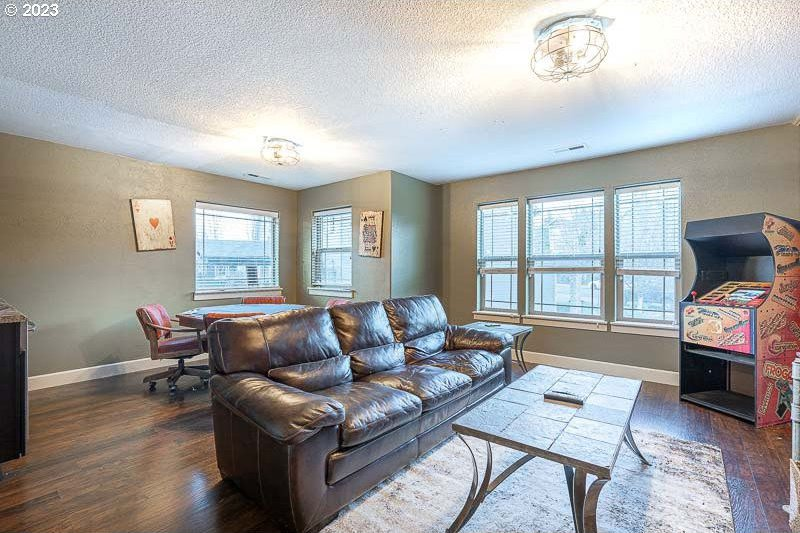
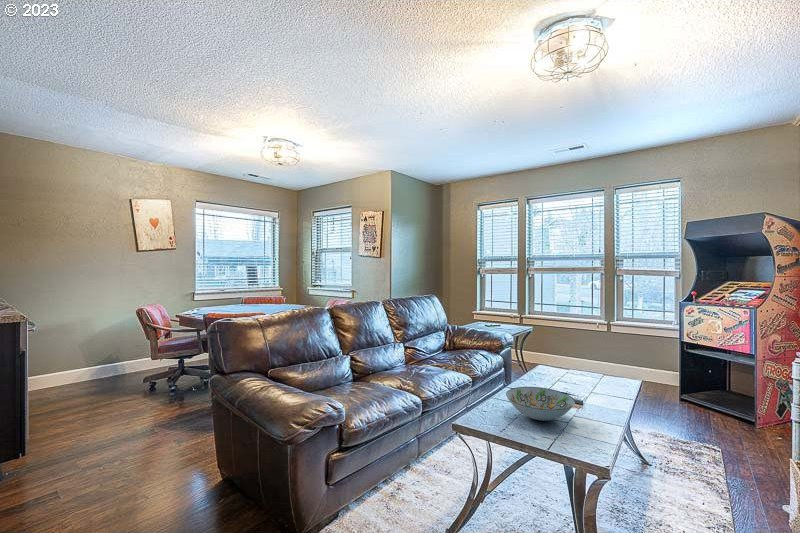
+ decorative bowl [505,386,576,422]
